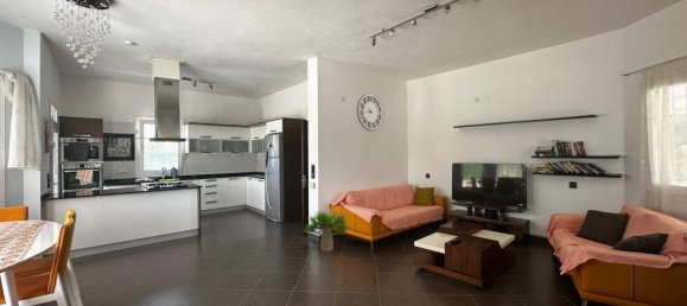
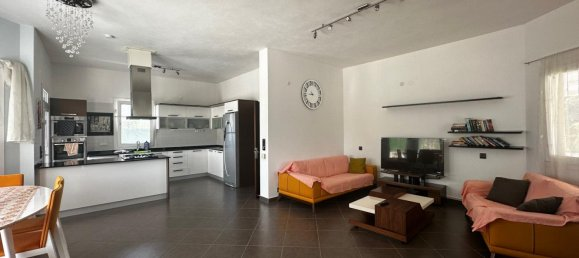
- potted plant [303,208,350,253]
